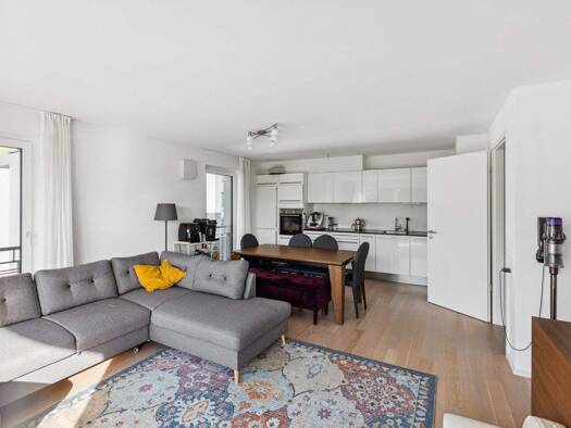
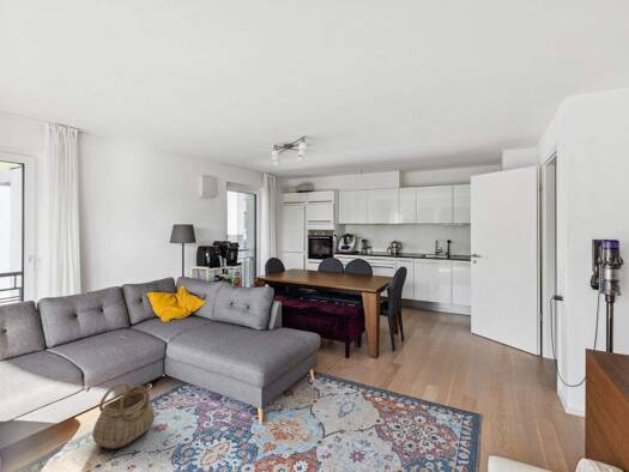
+ basket [91,381,156,449]
